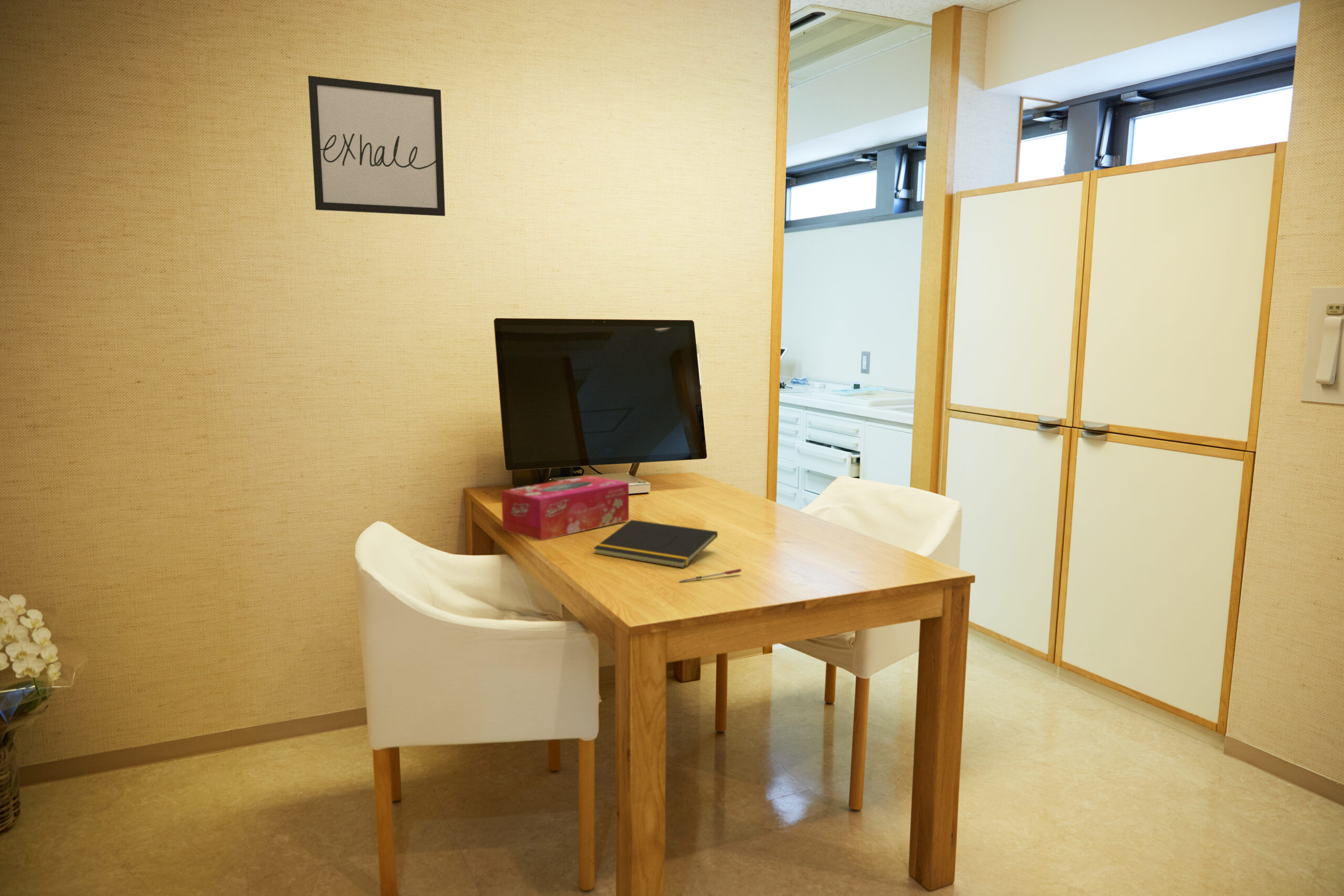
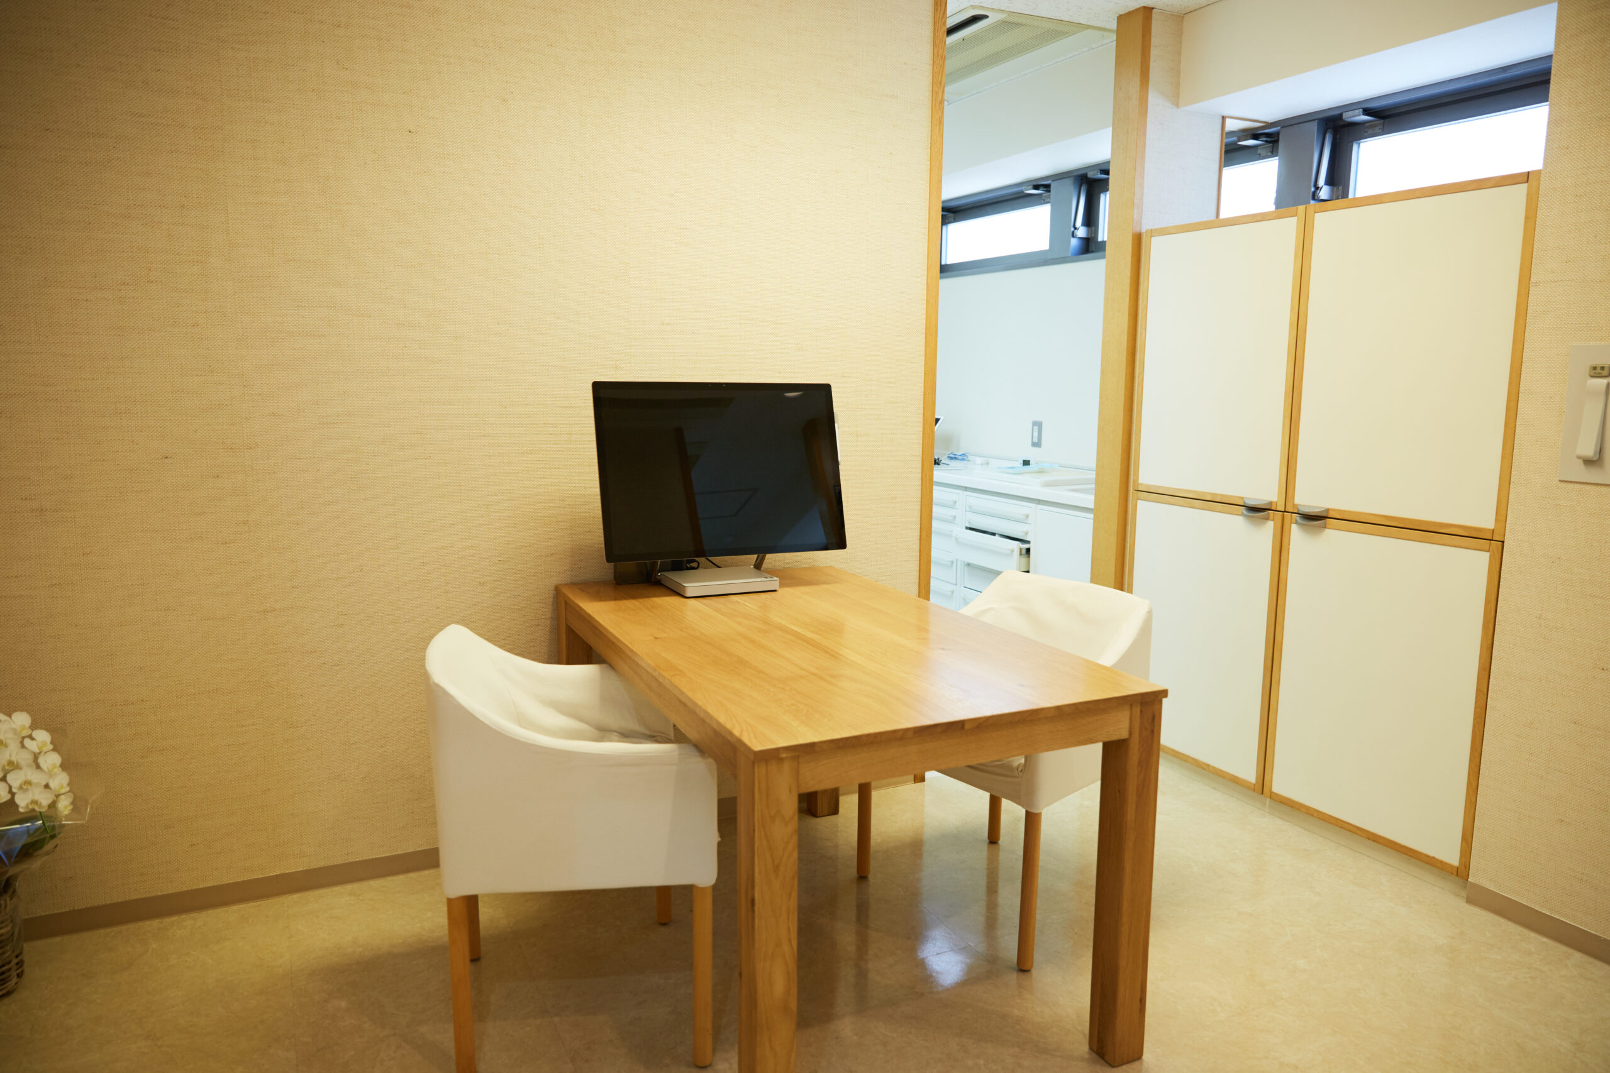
- tissue box [501,475,629,541]
- pen [679,568,742,583]
- wall art [308,75,446,217]
- notepad [593,519,718,568]
